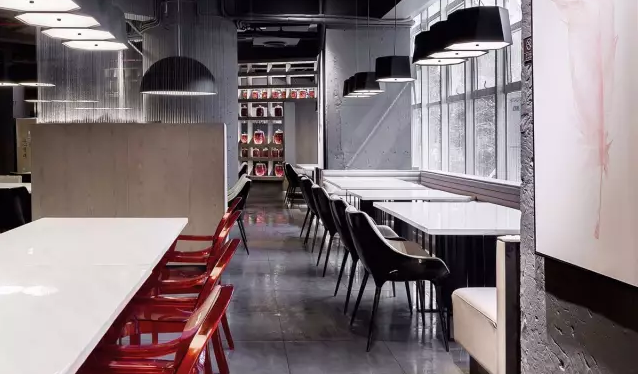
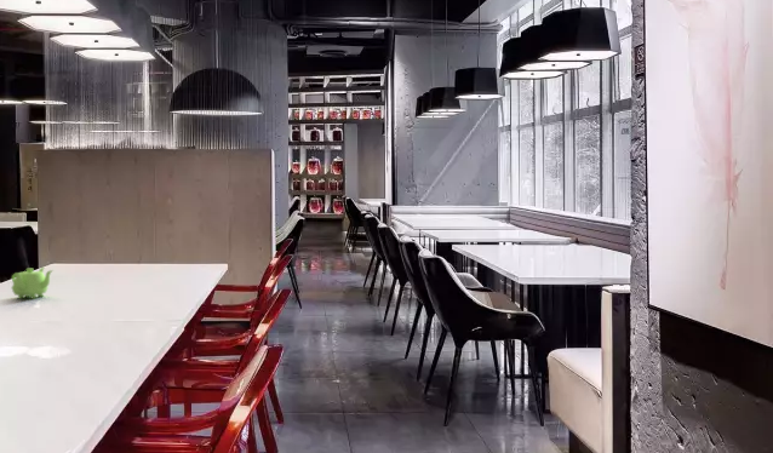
+ teapot [11,266,55,299]
